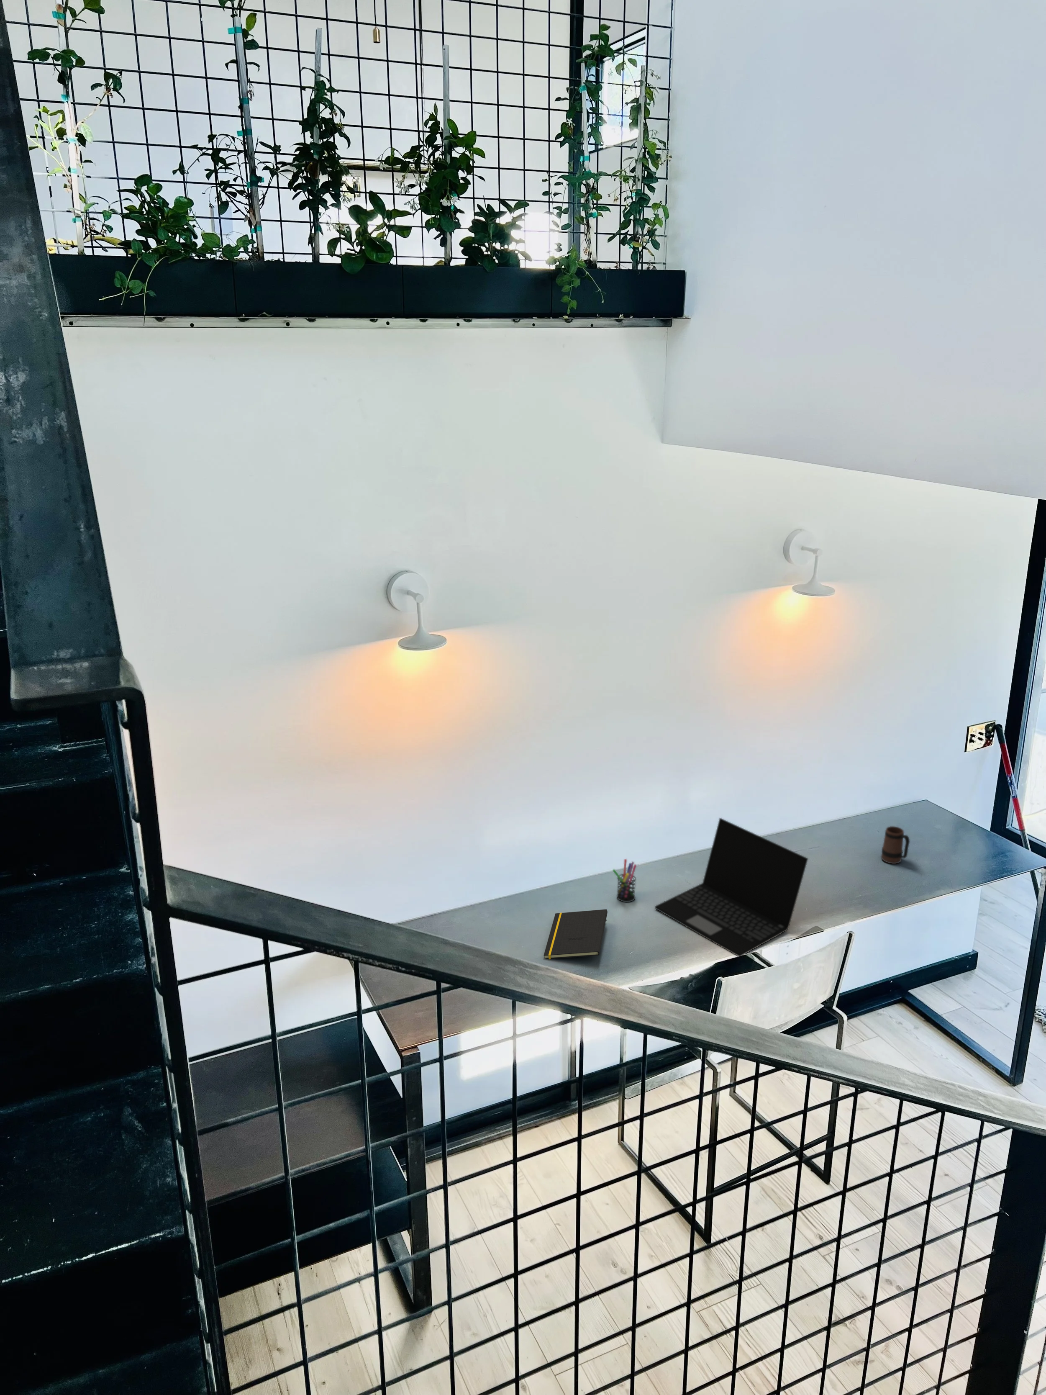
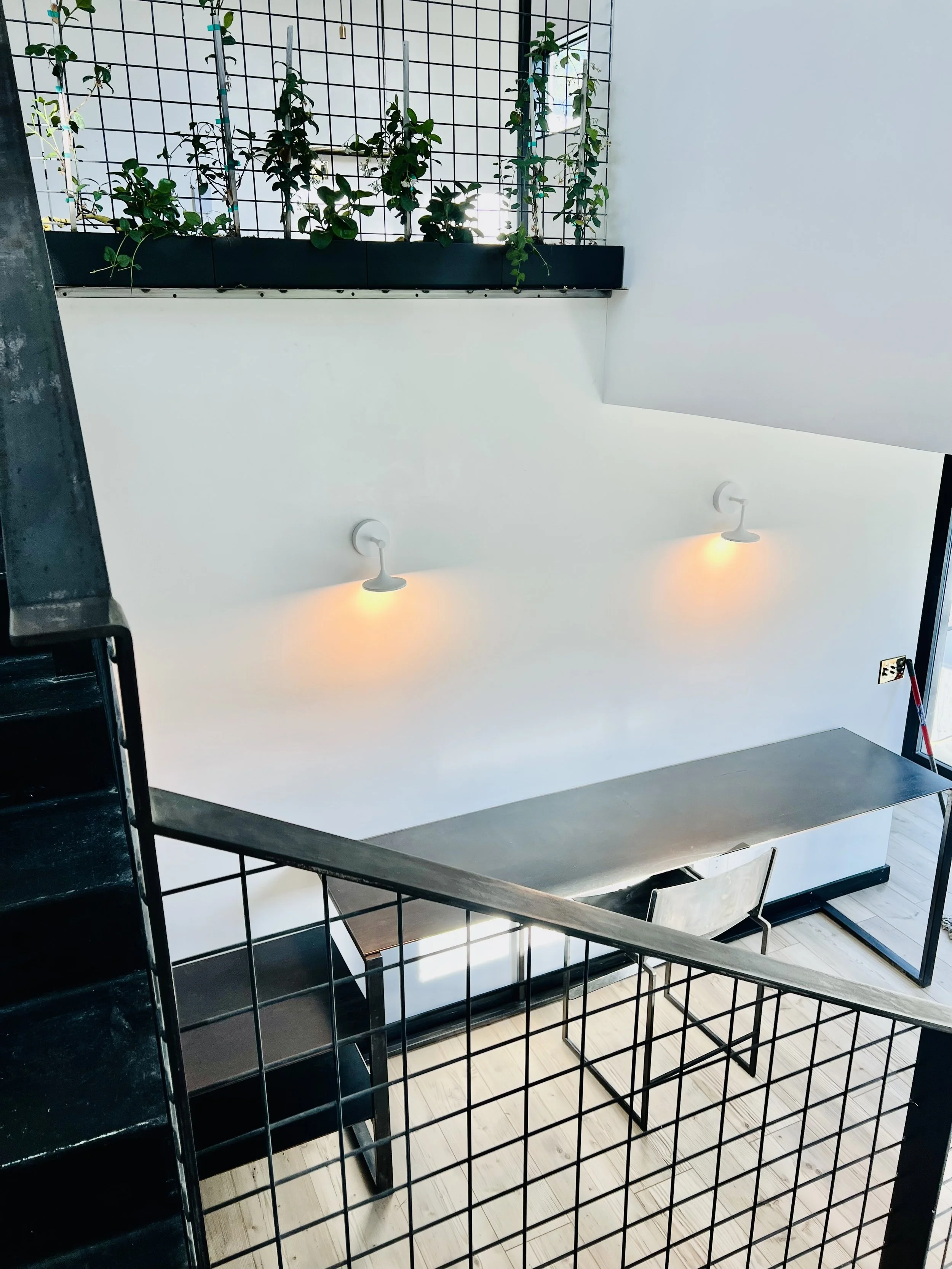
- mug [881,826,910,864]
- pen holder [612,859,637,903]
- laptop [655,818,809,957]
- notepad [544,909,608,960]
